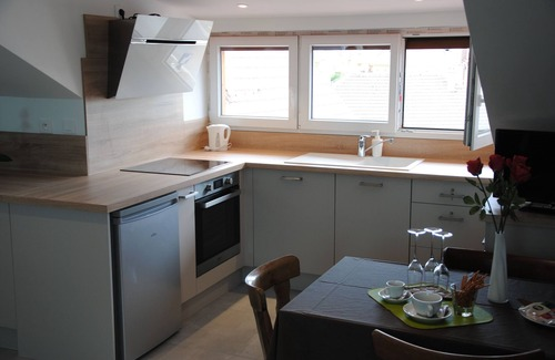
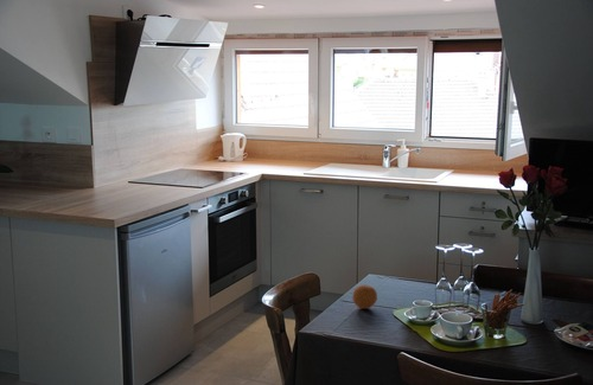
+ fruit [351,283,378,310]
